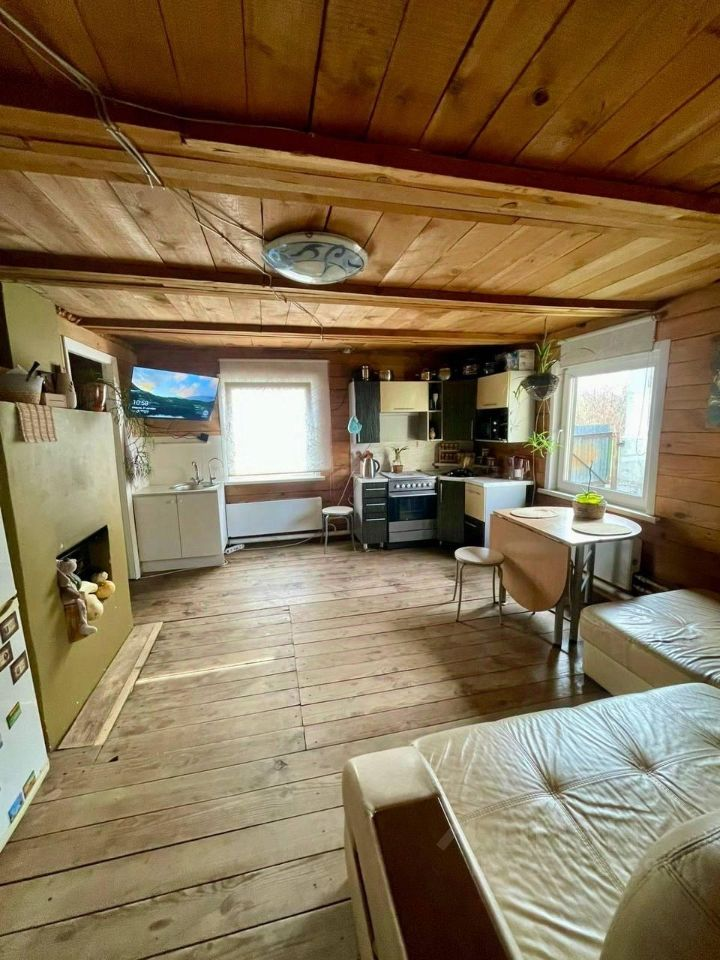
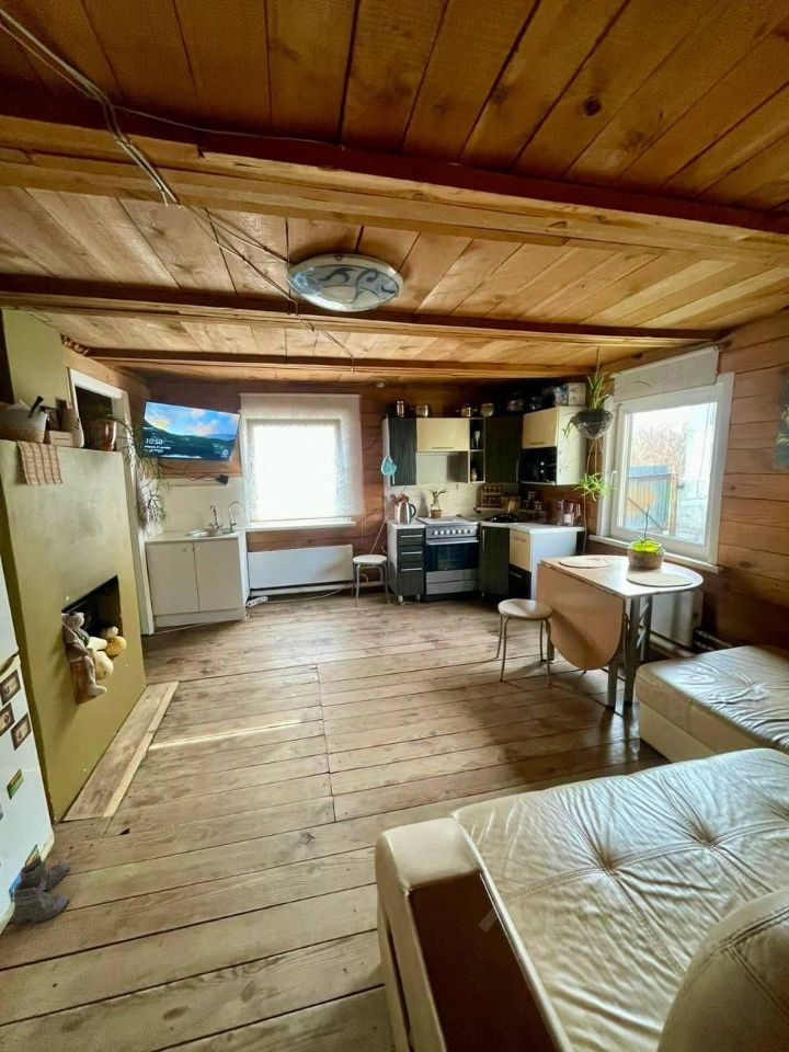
+ boots [12,855,71,937]
